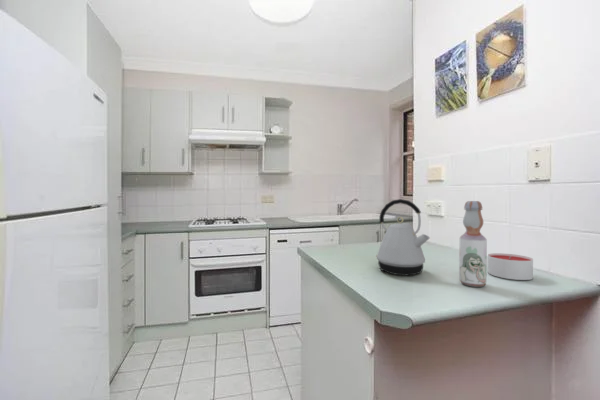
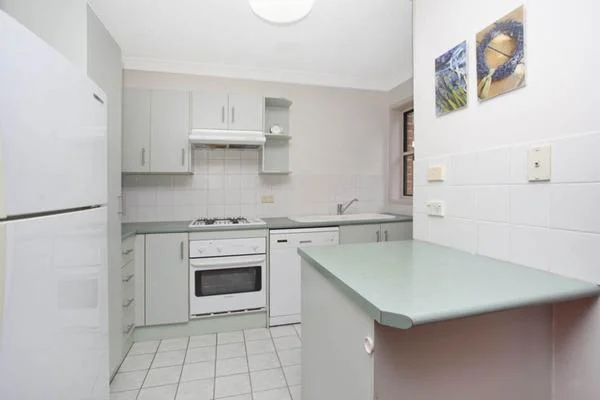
- kettle [375,198,431,276]
- bottle [458,200,488,288]
- candle [487,252,534,281]
